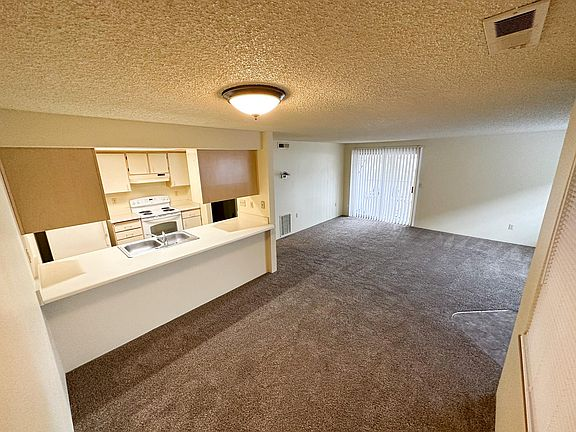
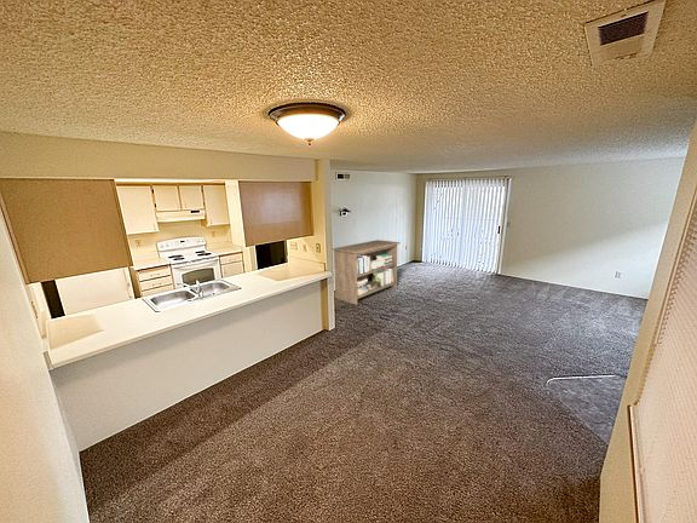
+ storage cabinet [332,238,402,306]
